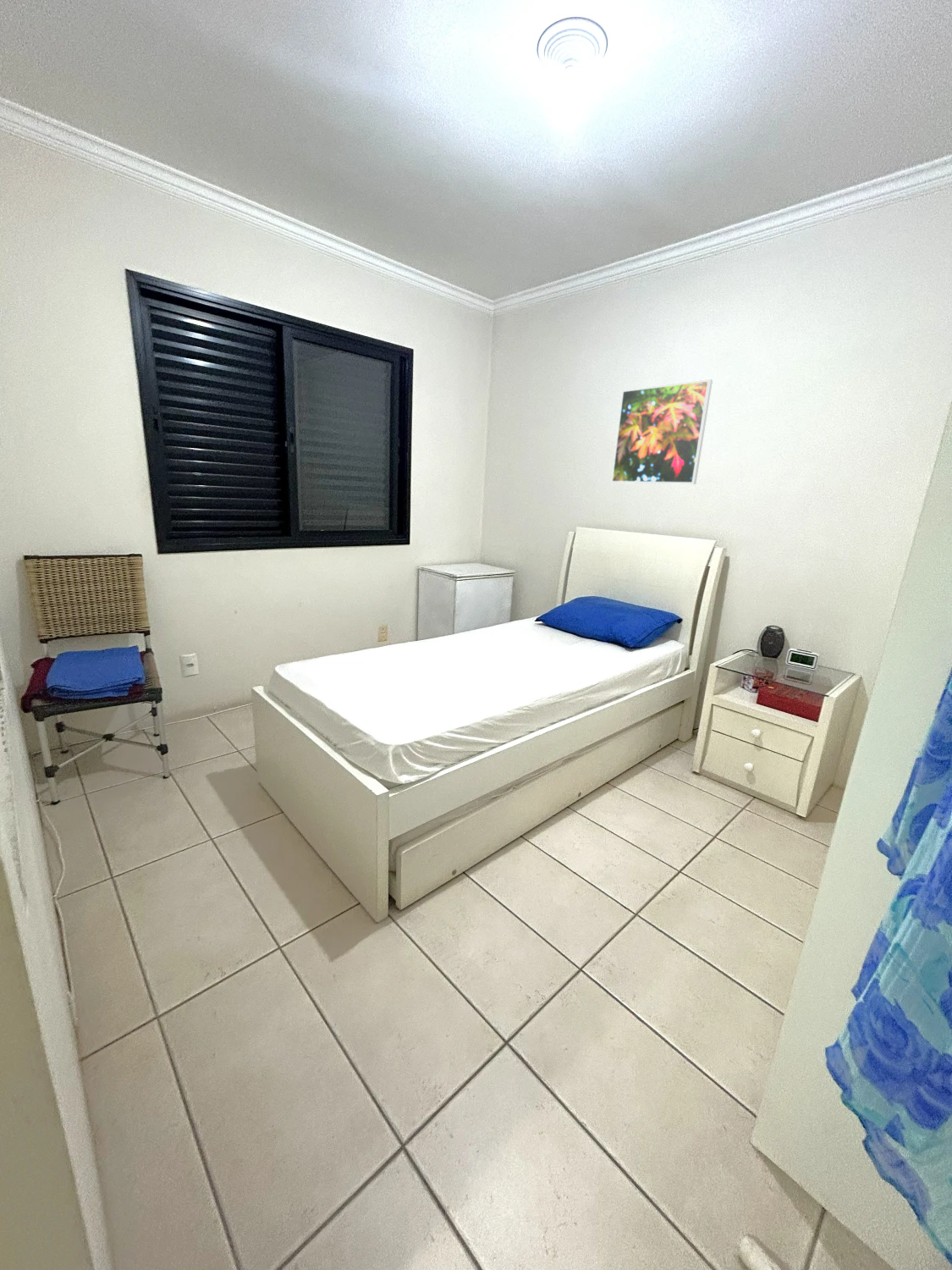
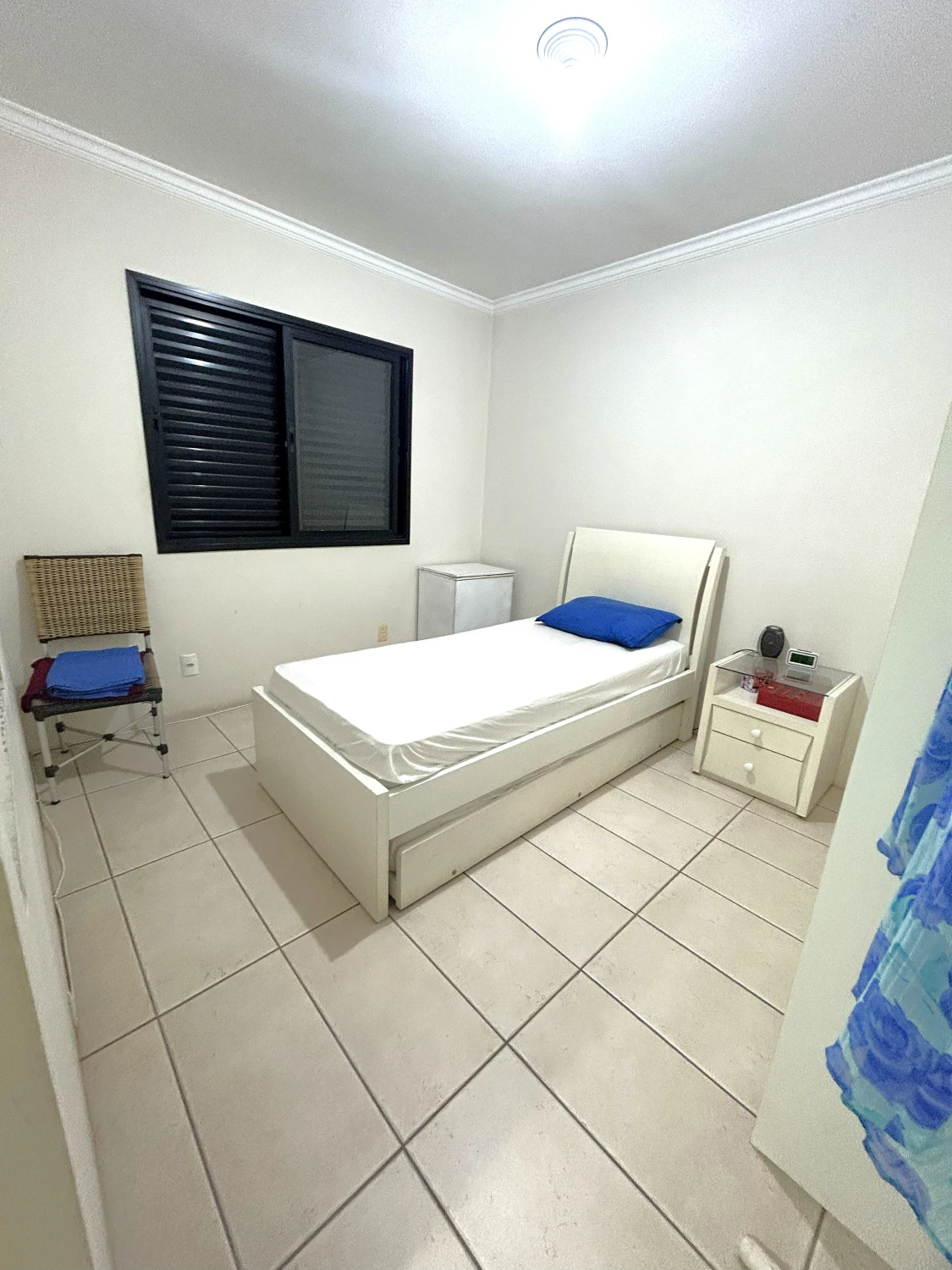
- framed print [610,378,713,485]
